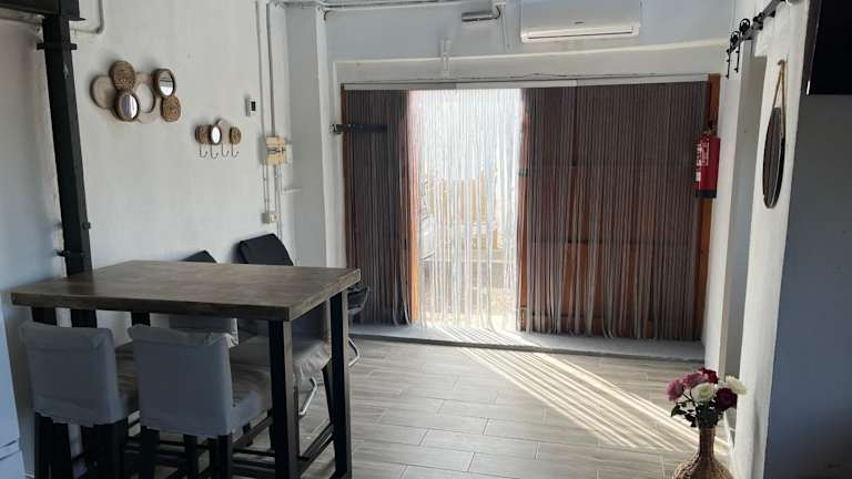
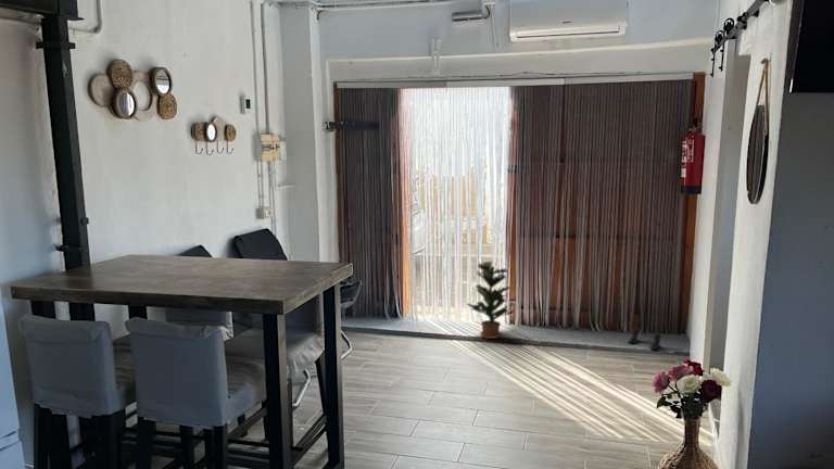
+ potted plant [466,261,515,340]
+ boots [627,327,662,351]
